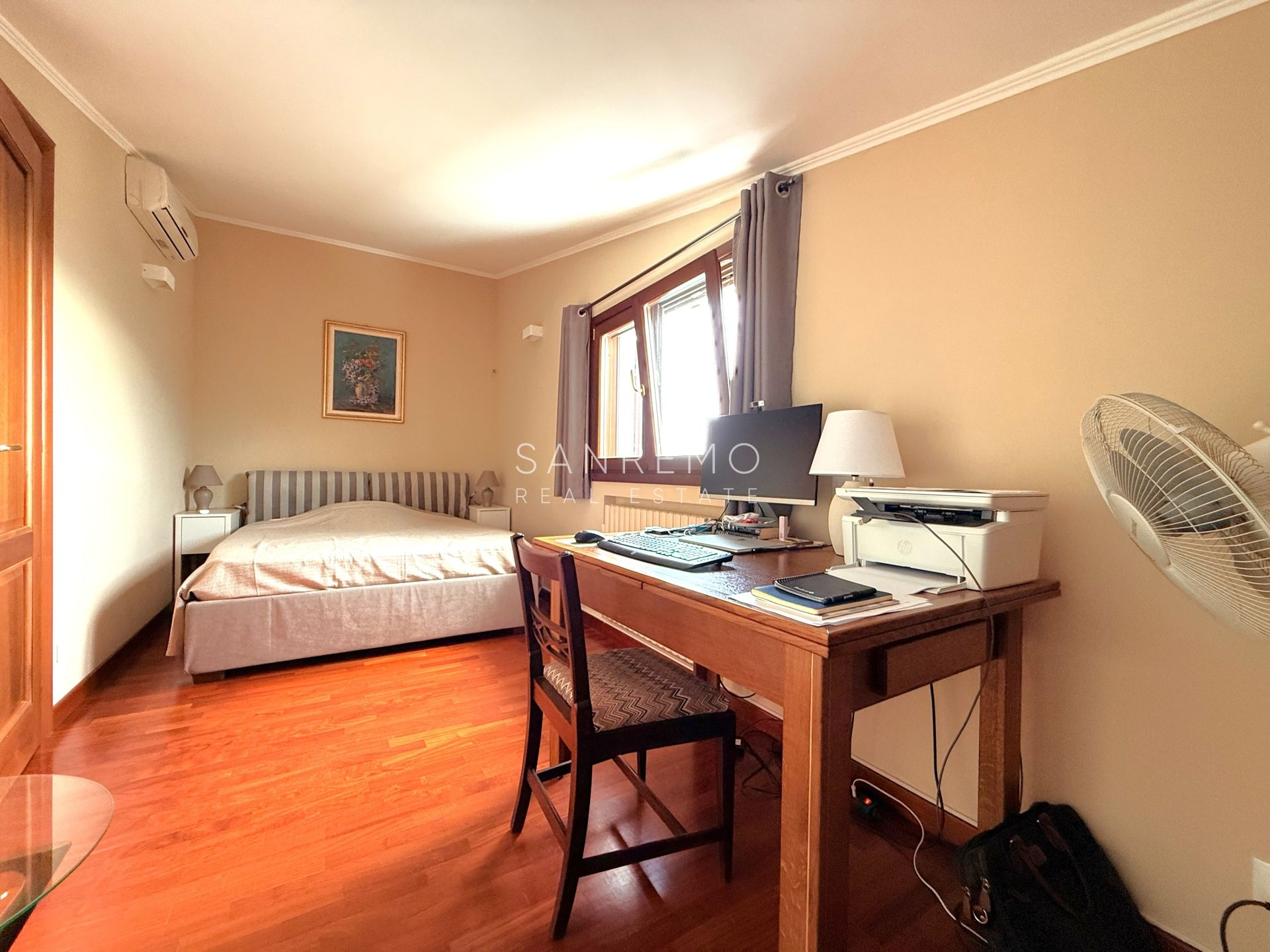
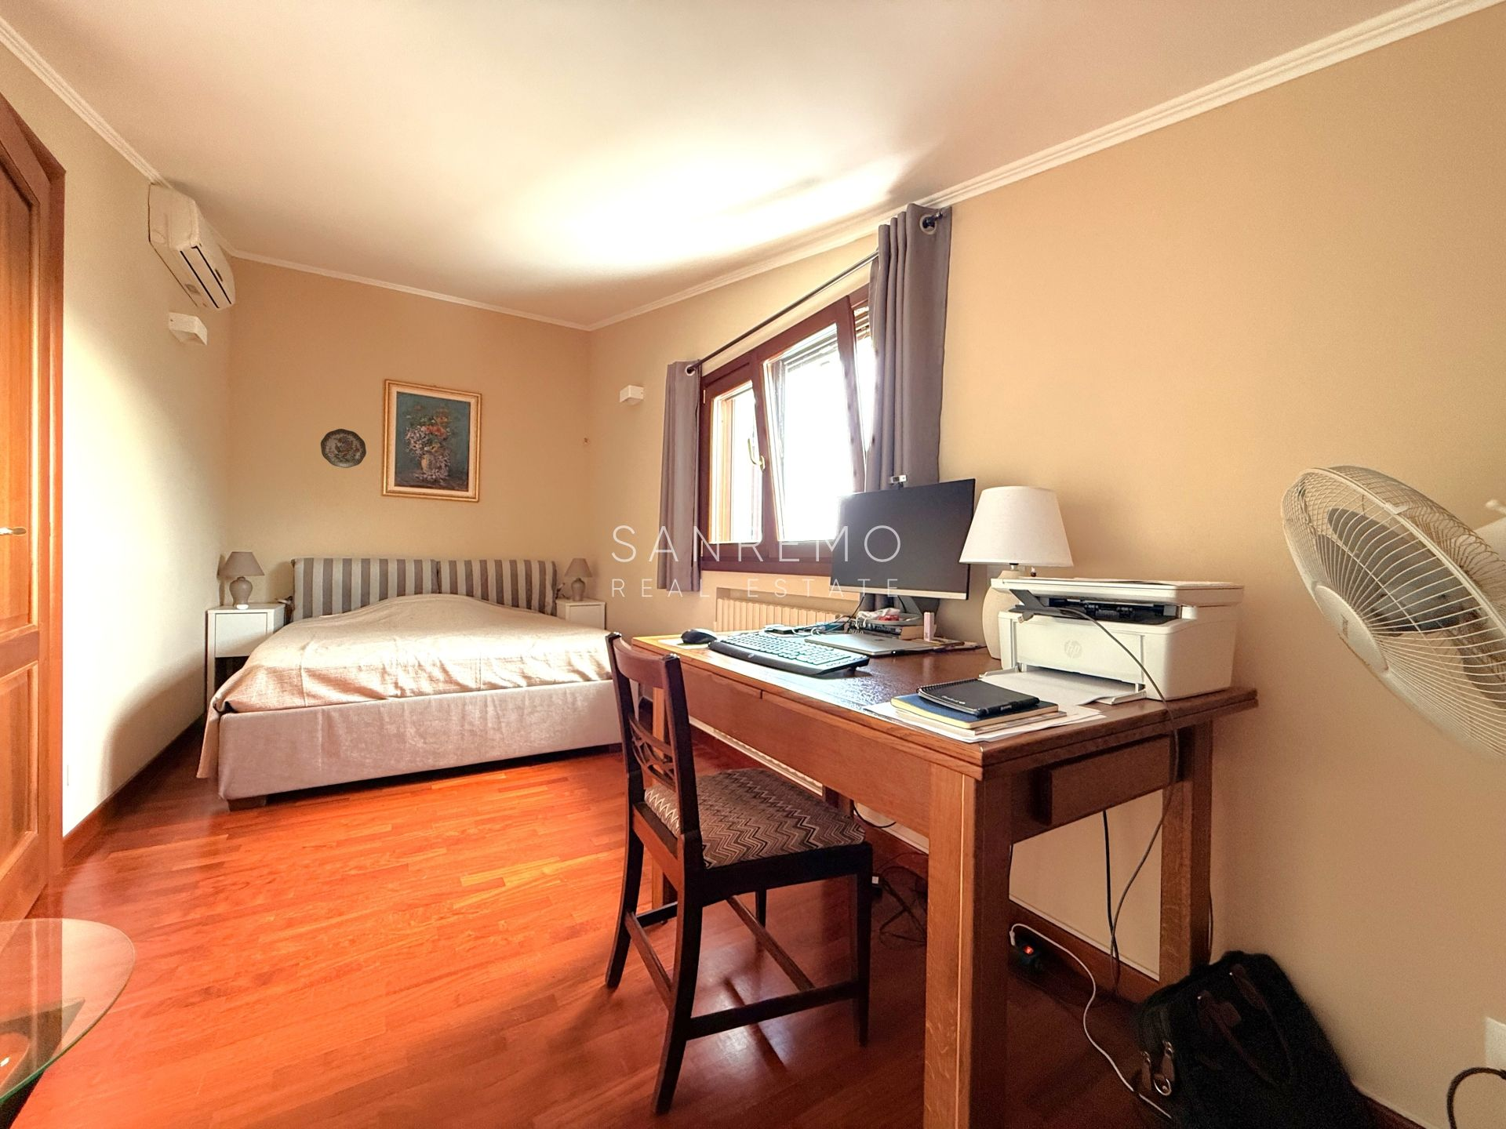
+ decorative plate [320,428,368,468]
